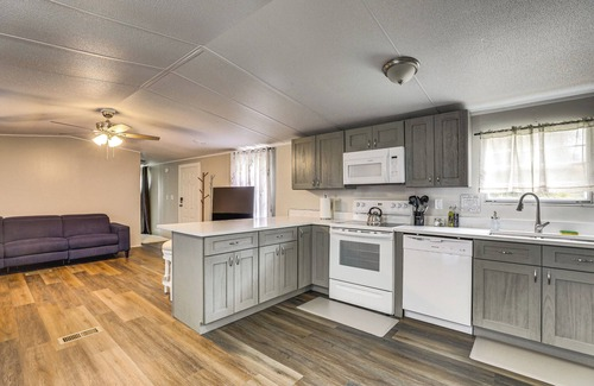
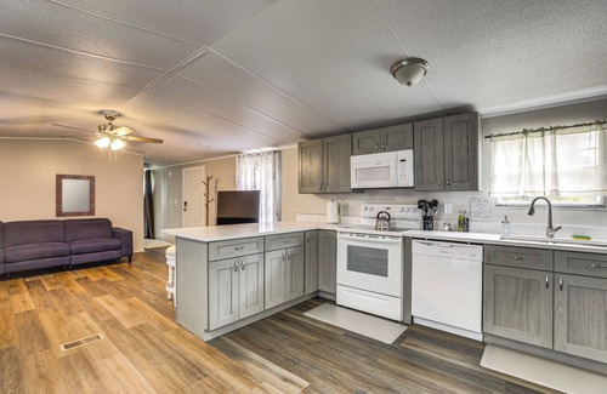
+ home mirror [55,172,96,218]
